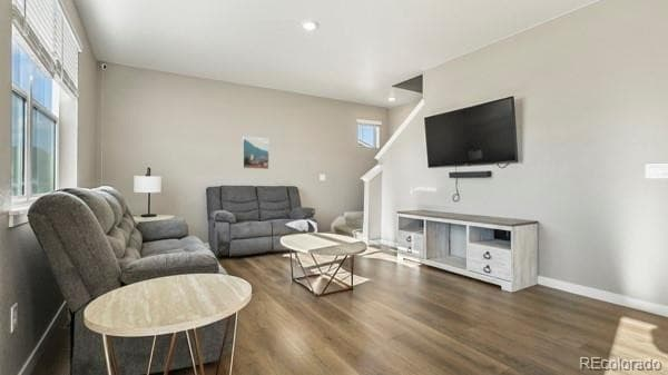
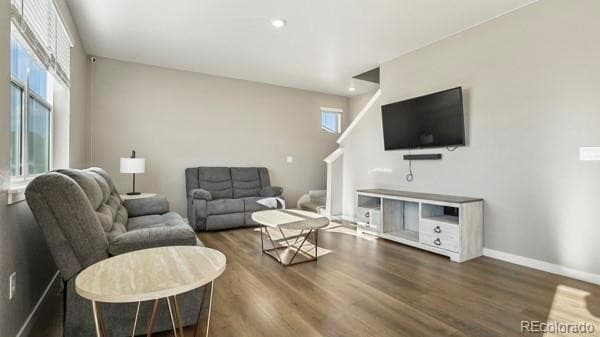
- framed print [242,135,269,170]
